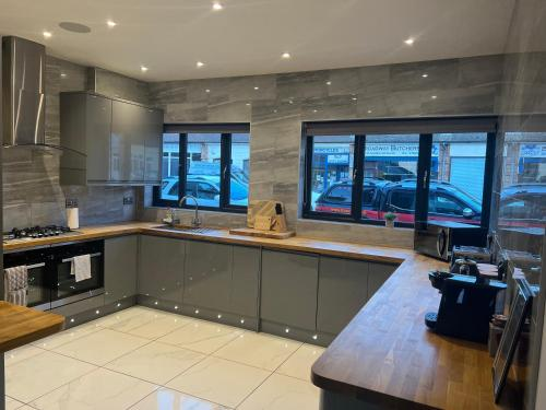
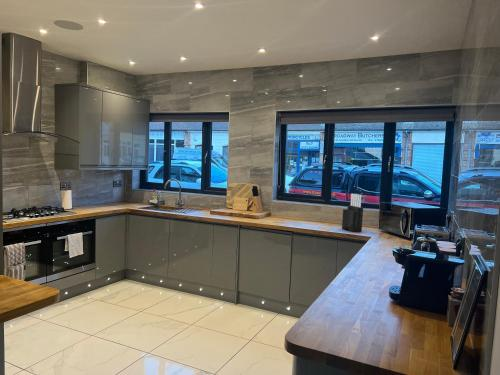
+ knife block [341,193,364,233]
